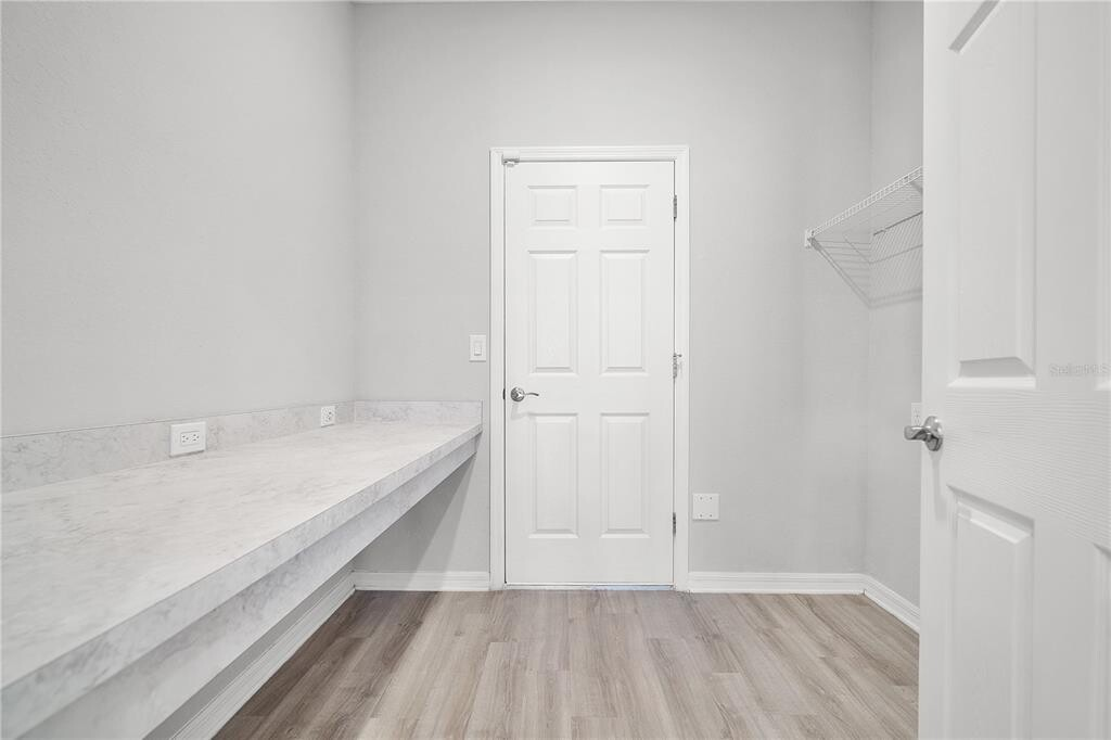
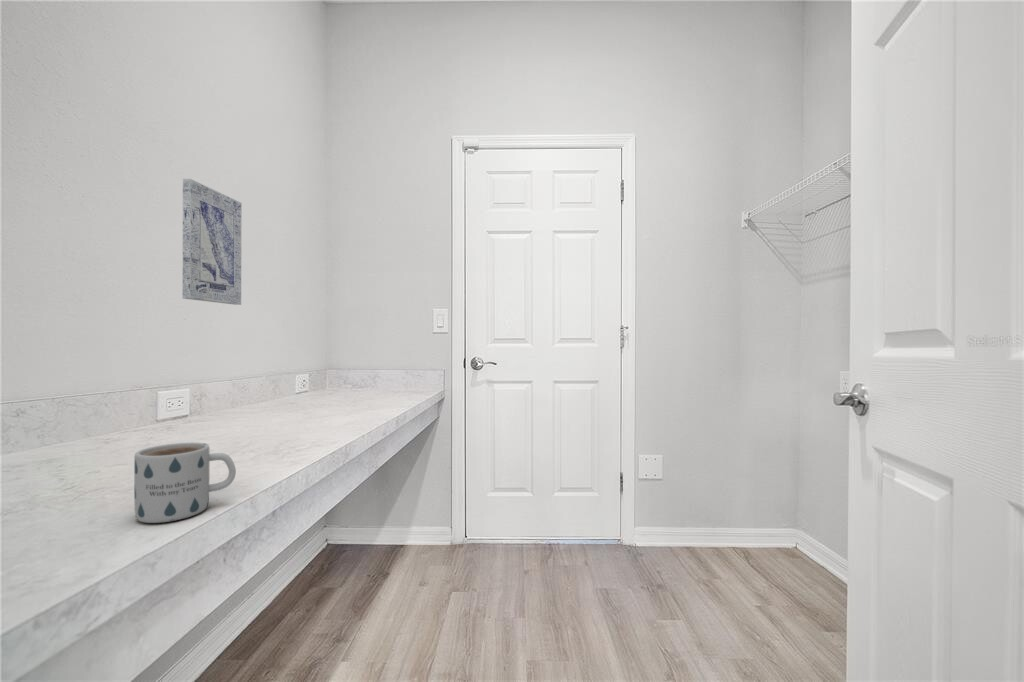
+ wall art [182,178,243,306]
+ mug [133,441,237,524]
